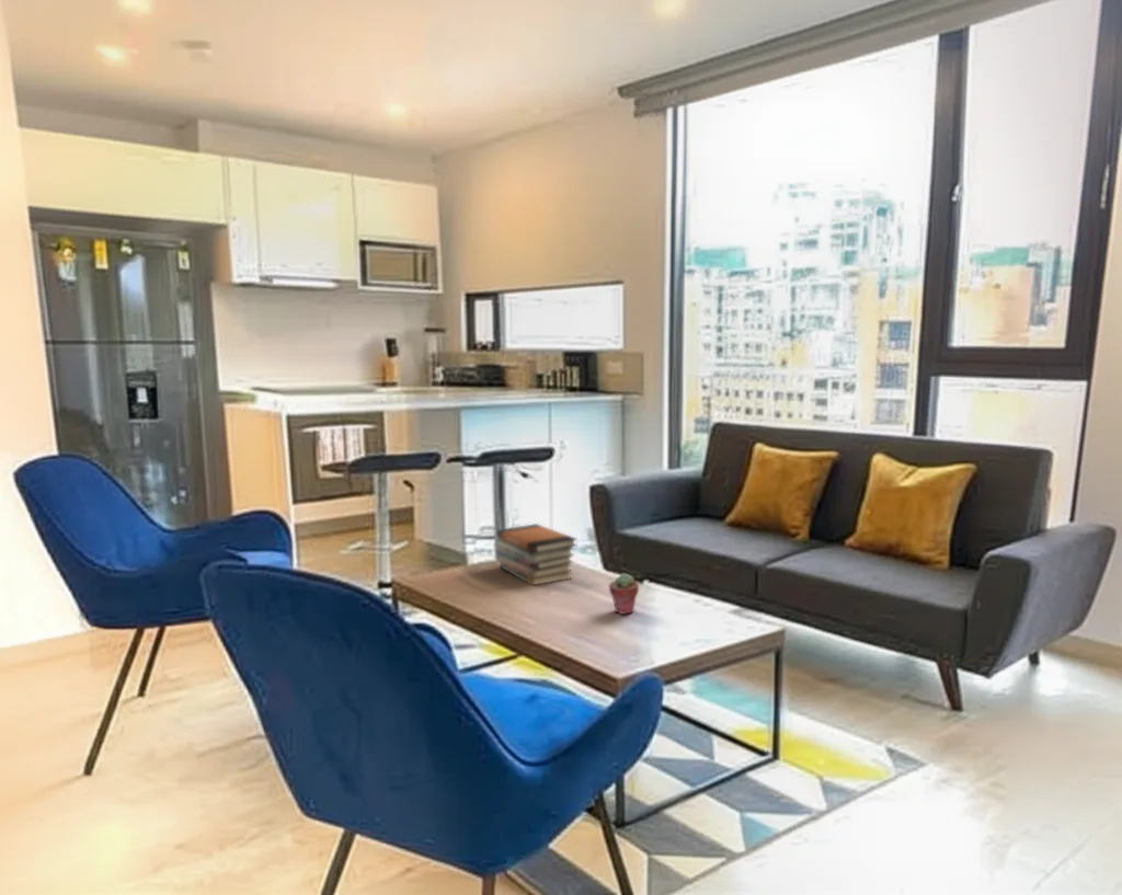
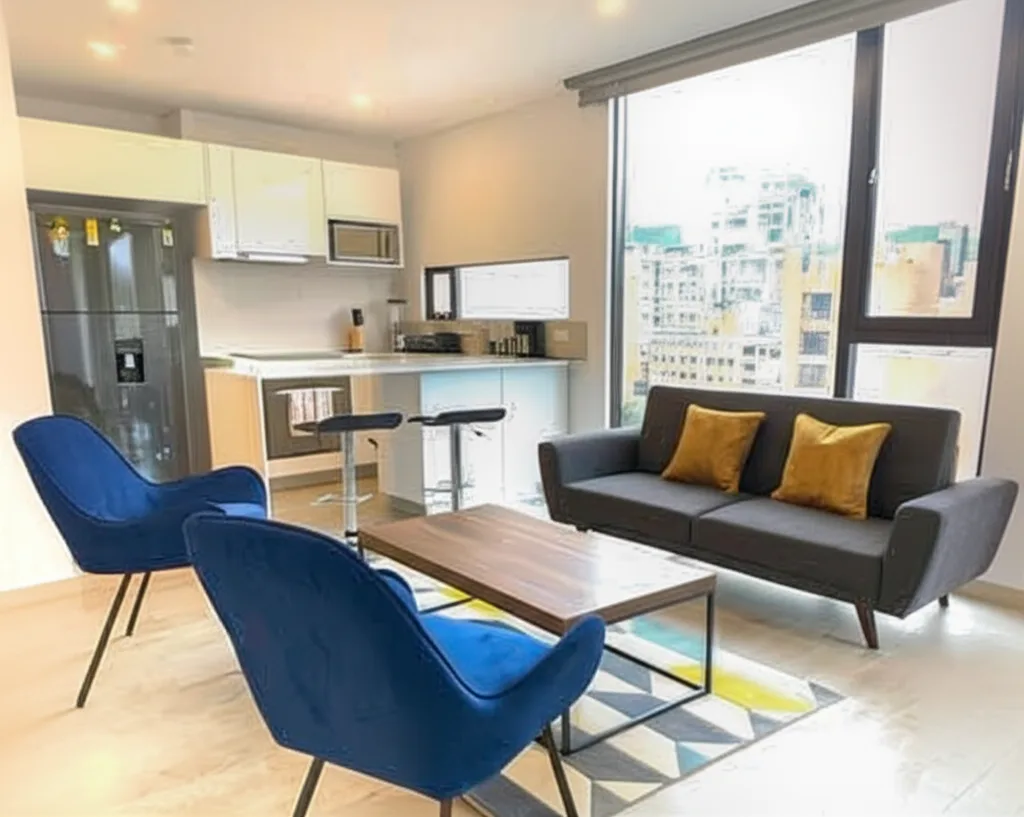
- potted succulent [607,572,640,616]
- book stack [495,523,579,586]
